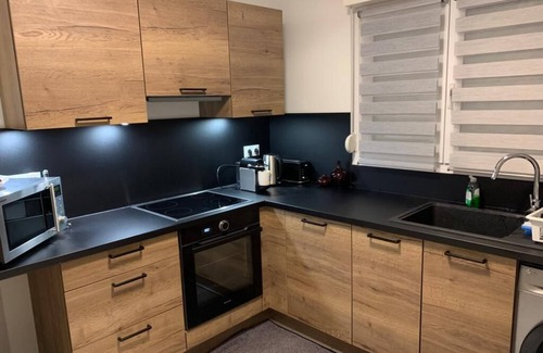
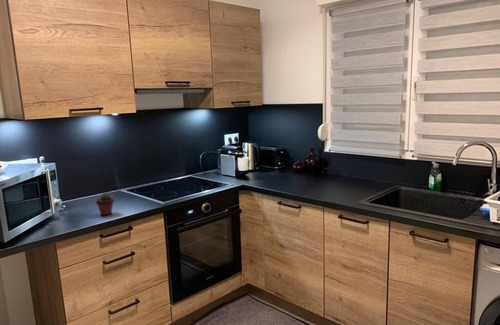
+ potted succulent [95,191,115,216]
